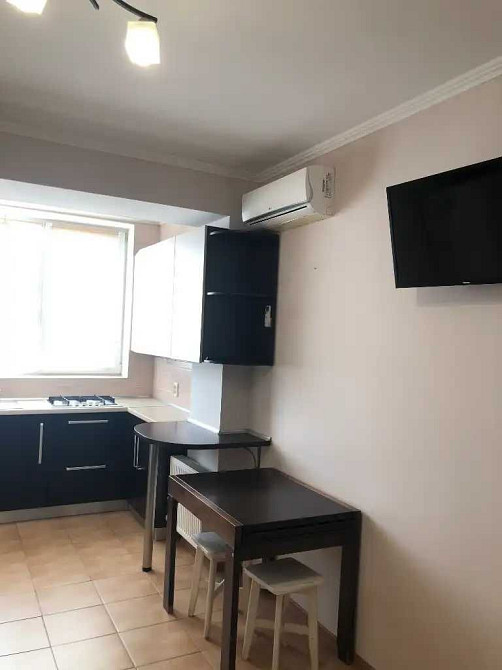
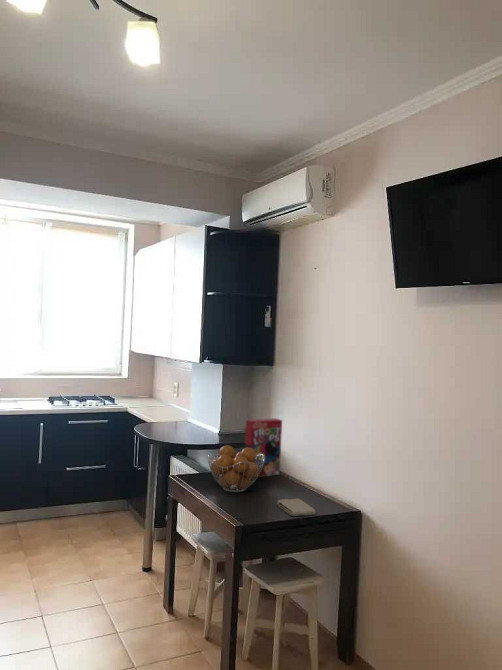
+ cereal box [244,417,283,478]
+ washcloth [276,498,317,517]
+ fruit basket [207,444,265,493]
